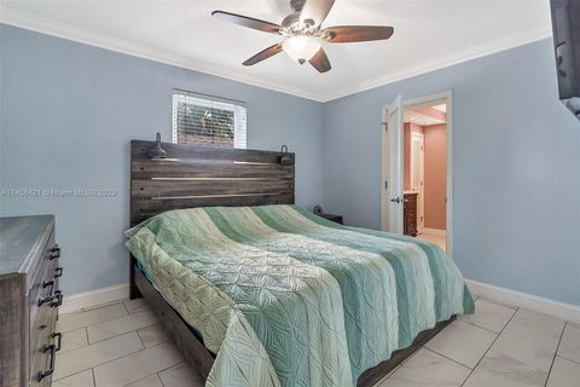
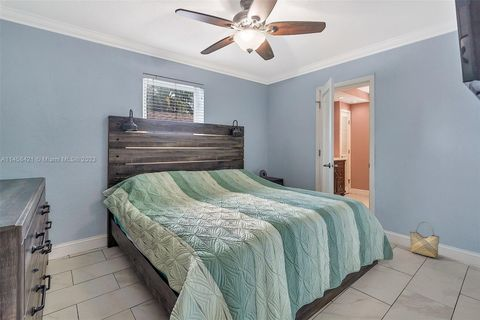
+ woven basket [409,221,441,259]
